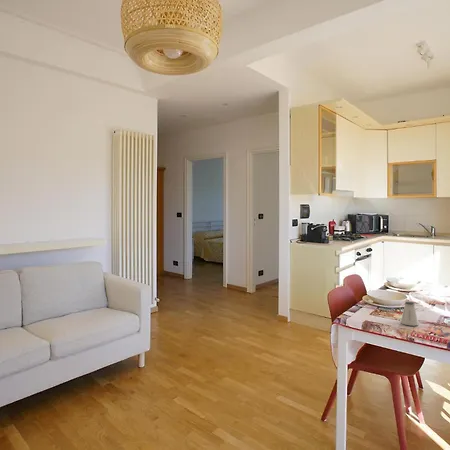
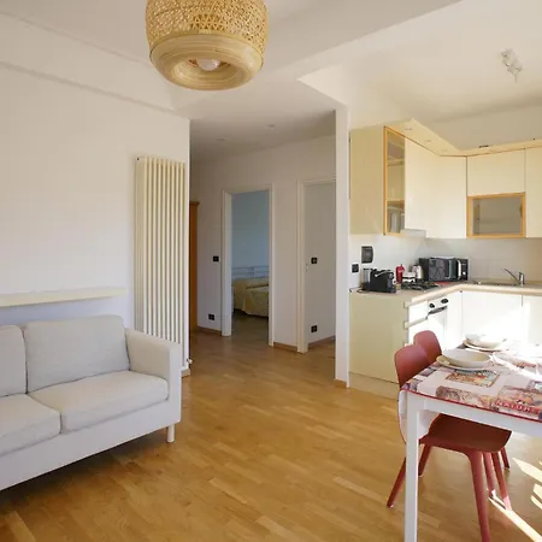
- saltshaker [400,300,419,327]
